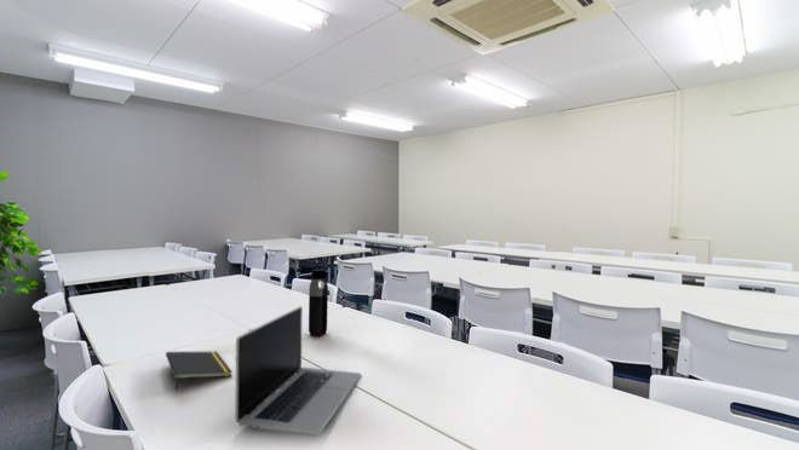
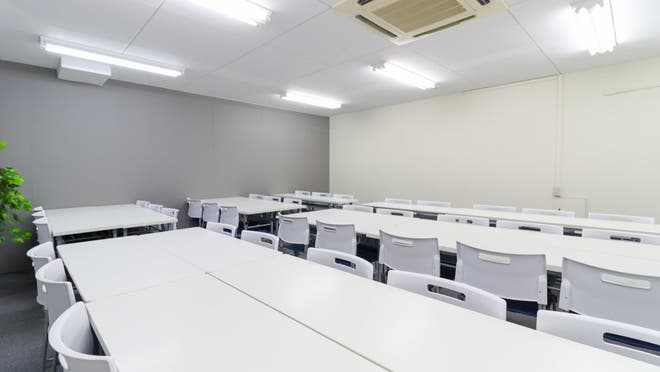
- notepad [165,350,234,391]
- laptop [234,305,362,438]
- water bottle [307,267,329,338]
